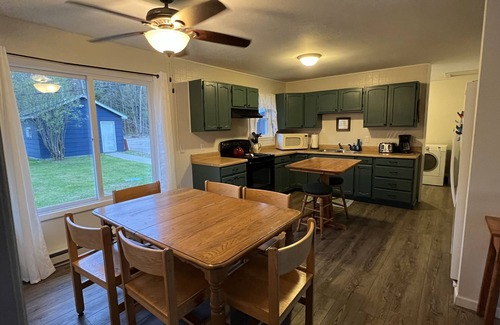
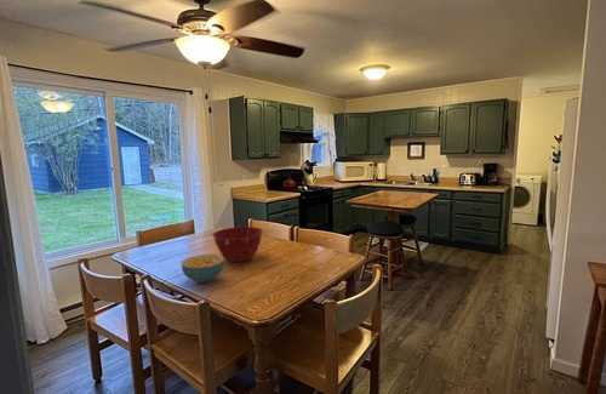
+ cereal bowl [181,253,225,284]
+ mixing bowl [211,225,264,263]
